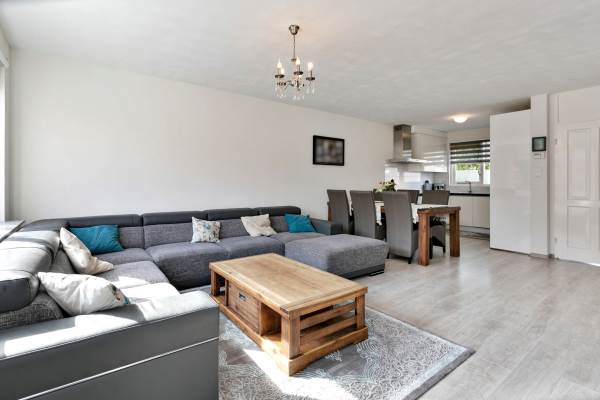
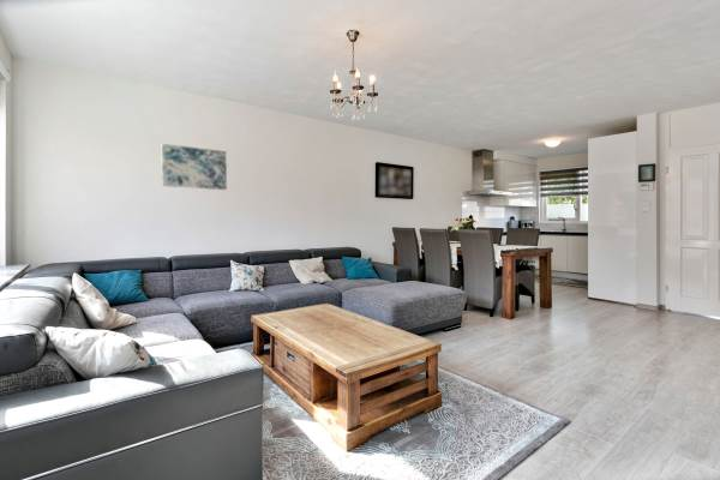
+ wall art [161,143,228,191]
